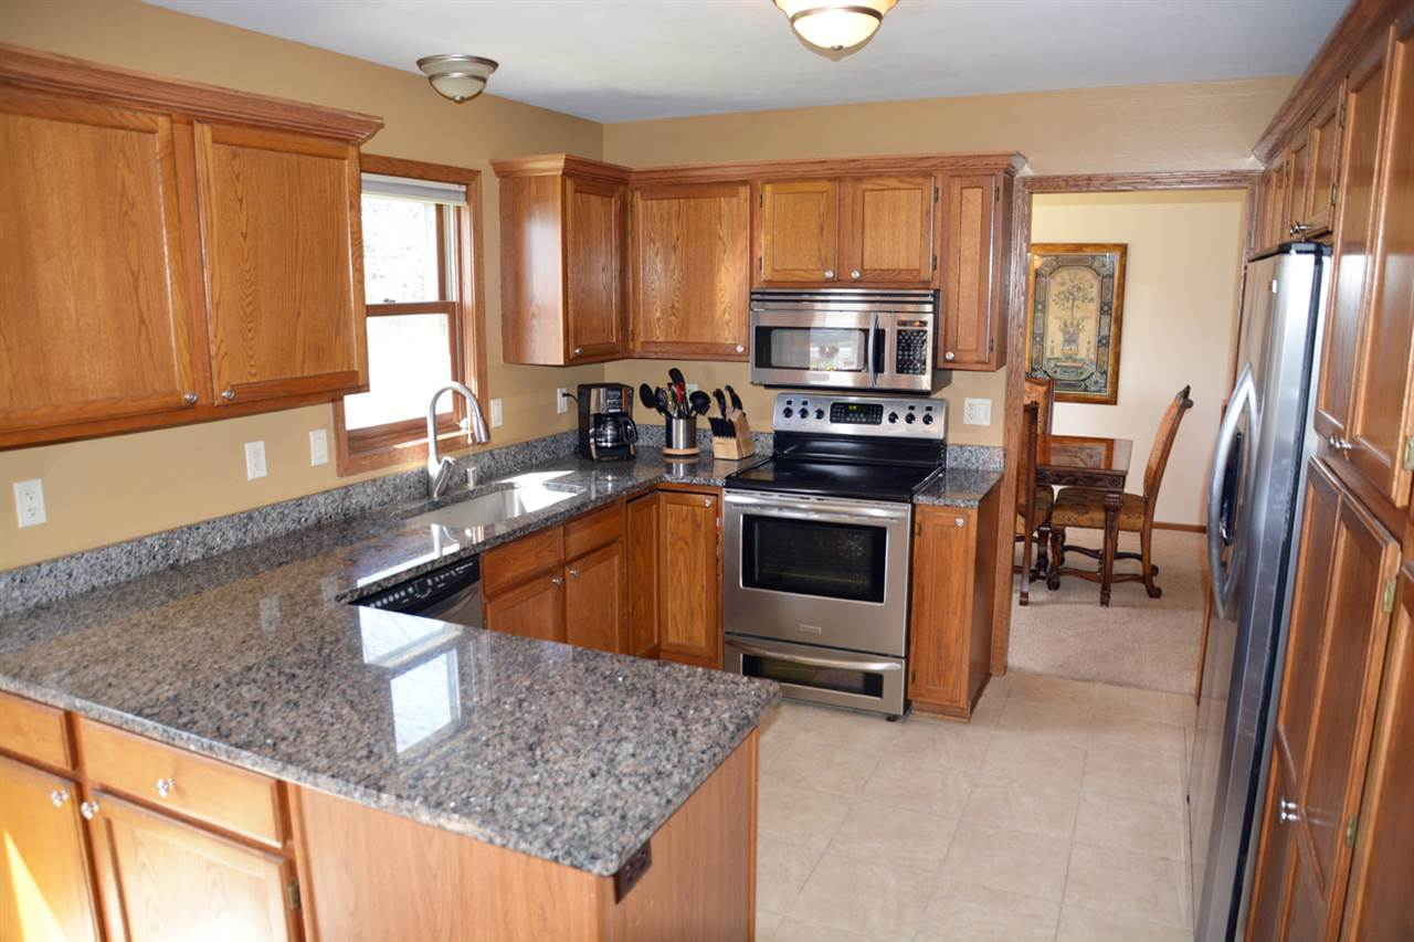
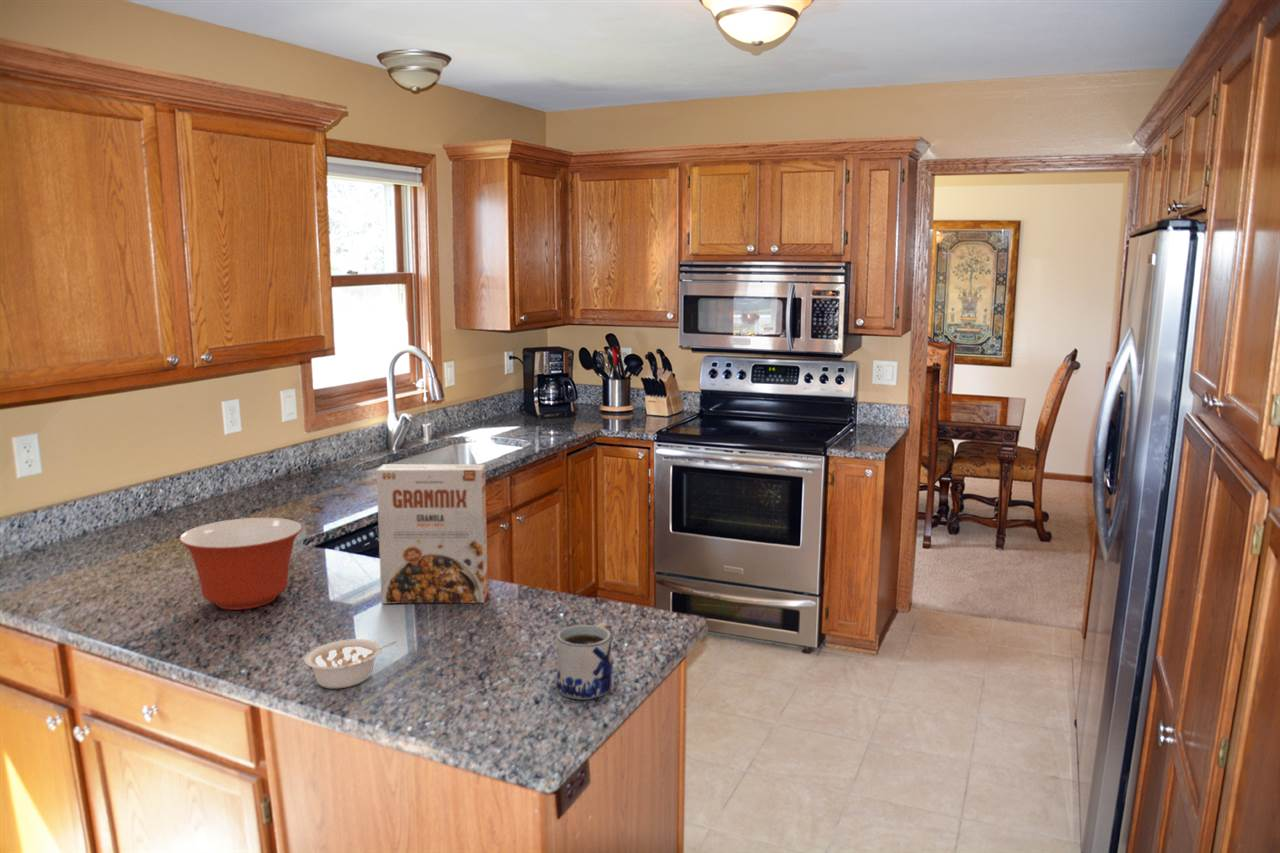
+ cereal box [375,463,489,605]
+ legume [303,638,398,690]
+ mixing bowl [178,517,303,611]
+ mug [555,621,613,700]
